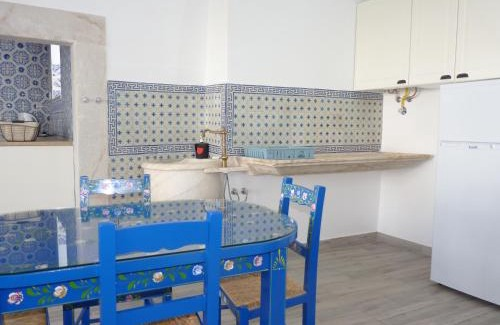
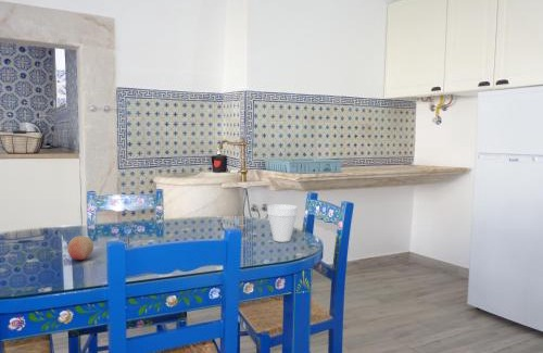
+ cup [266,203,299,243]
+ fruit [66,235,94,261]
